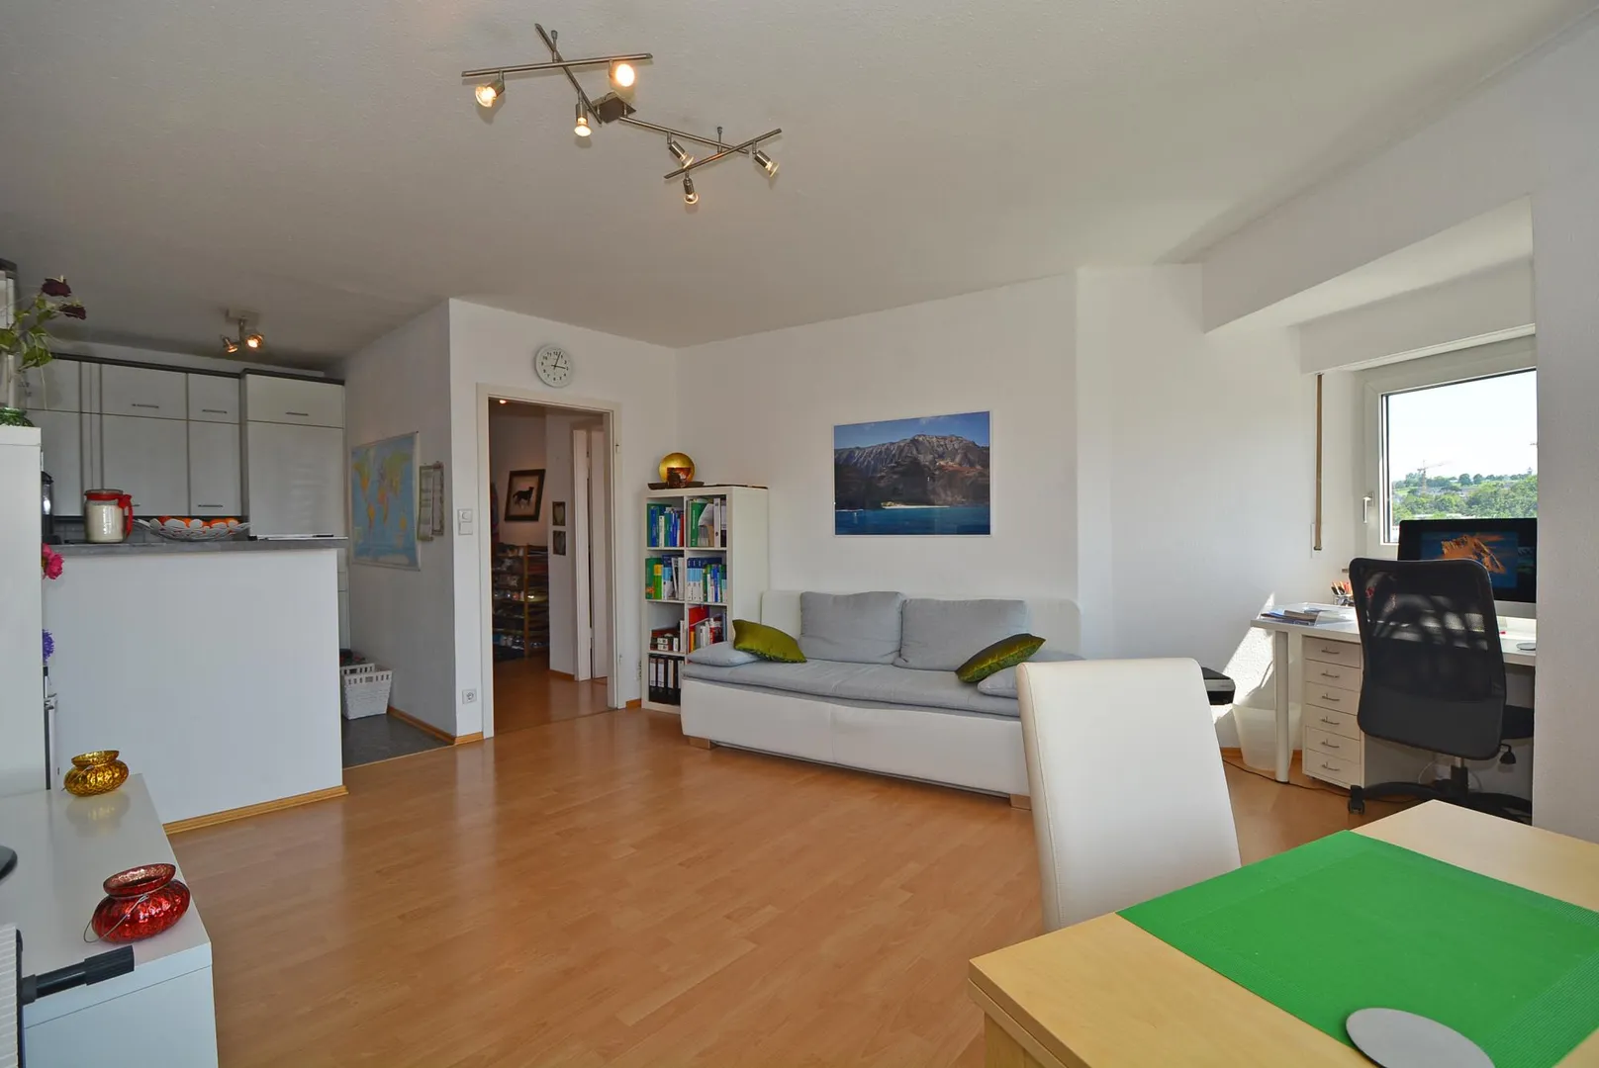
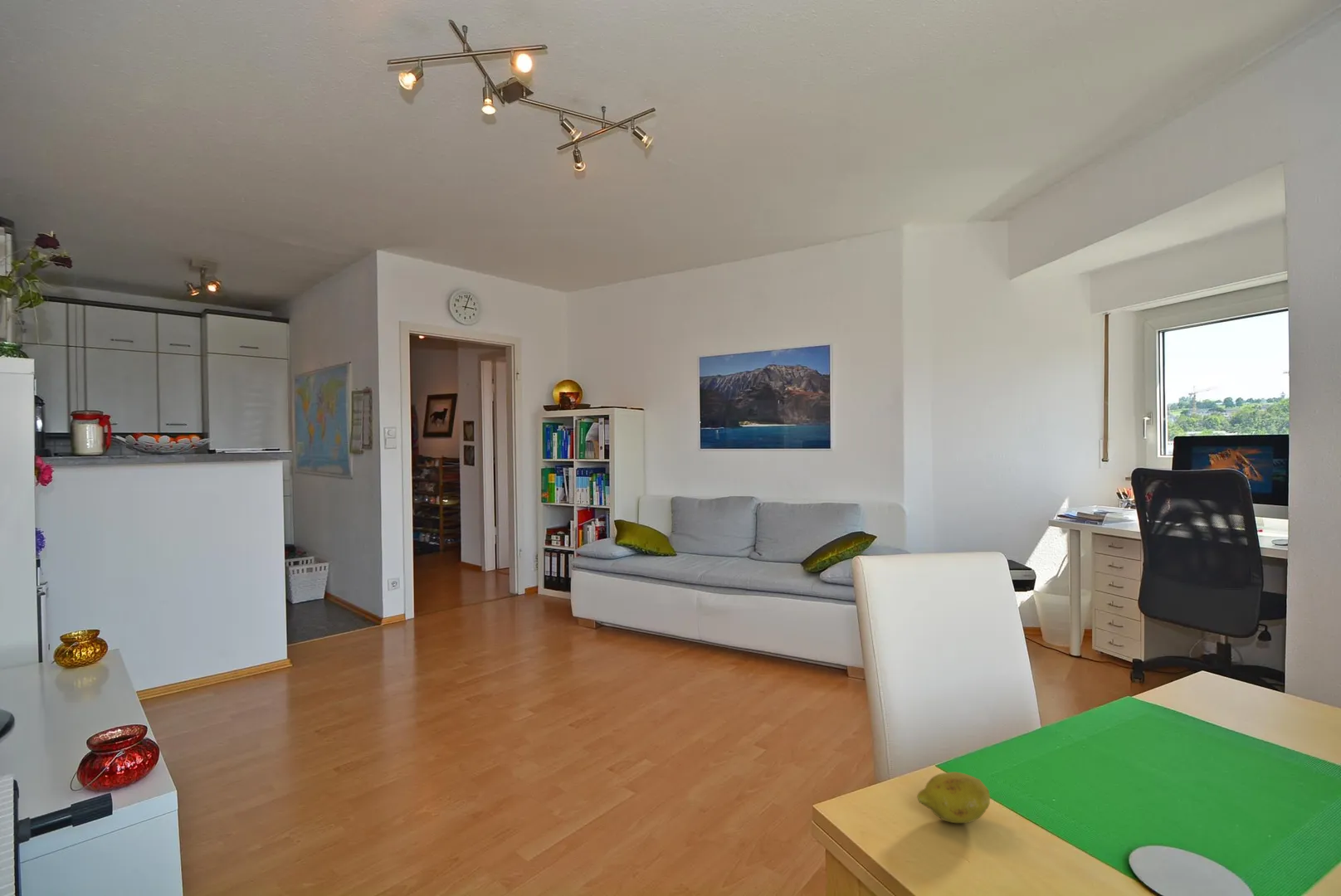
+ fruit [916,772,991,824]
